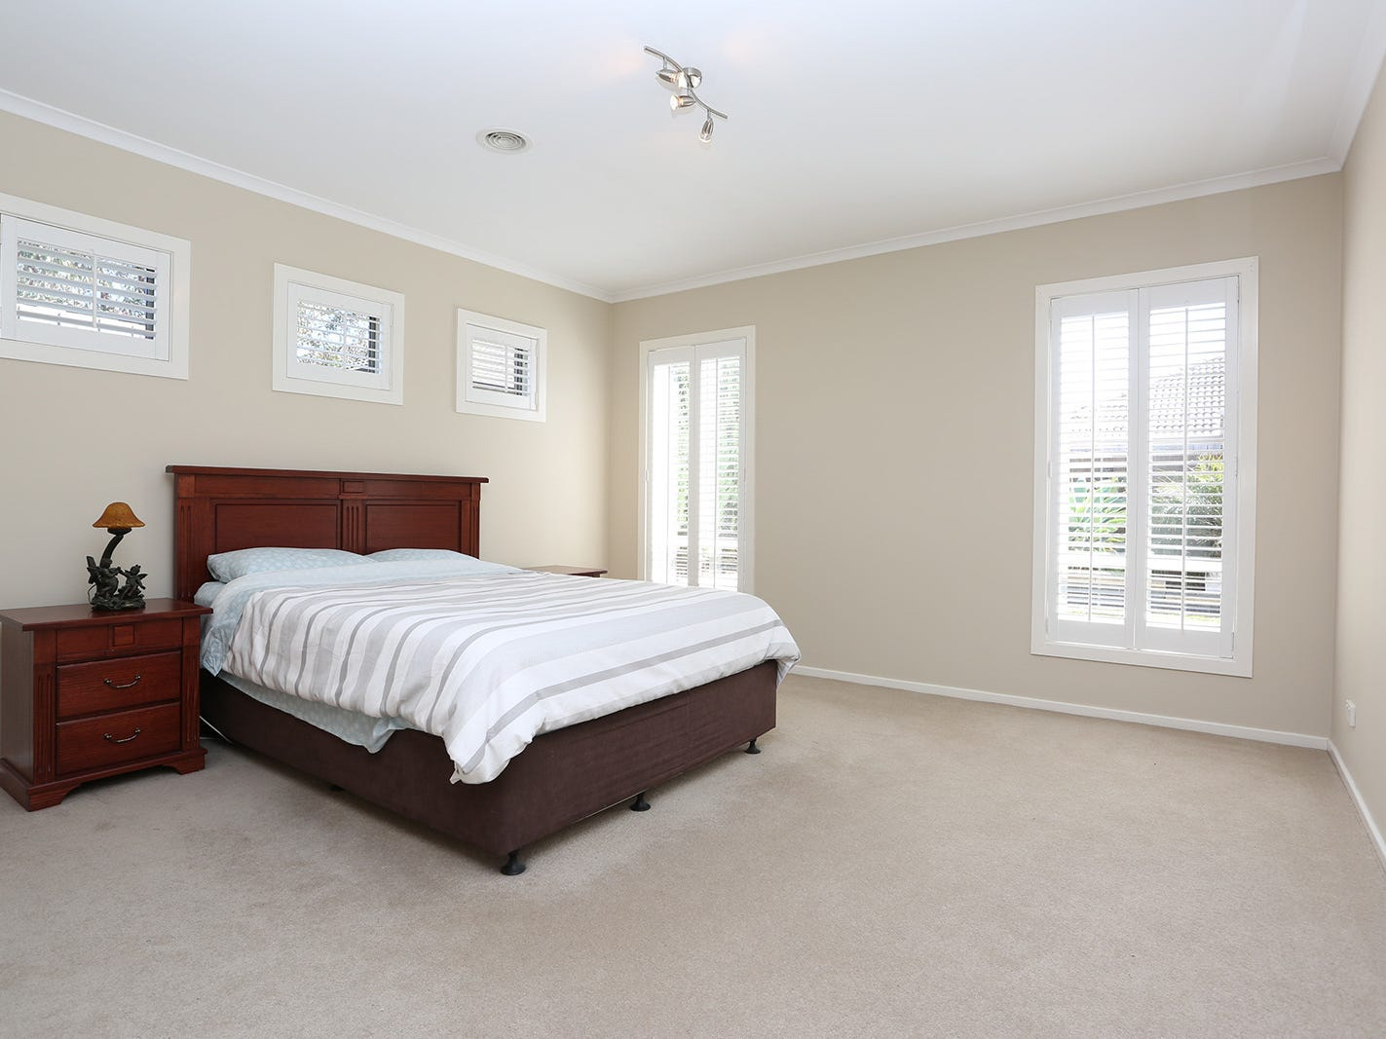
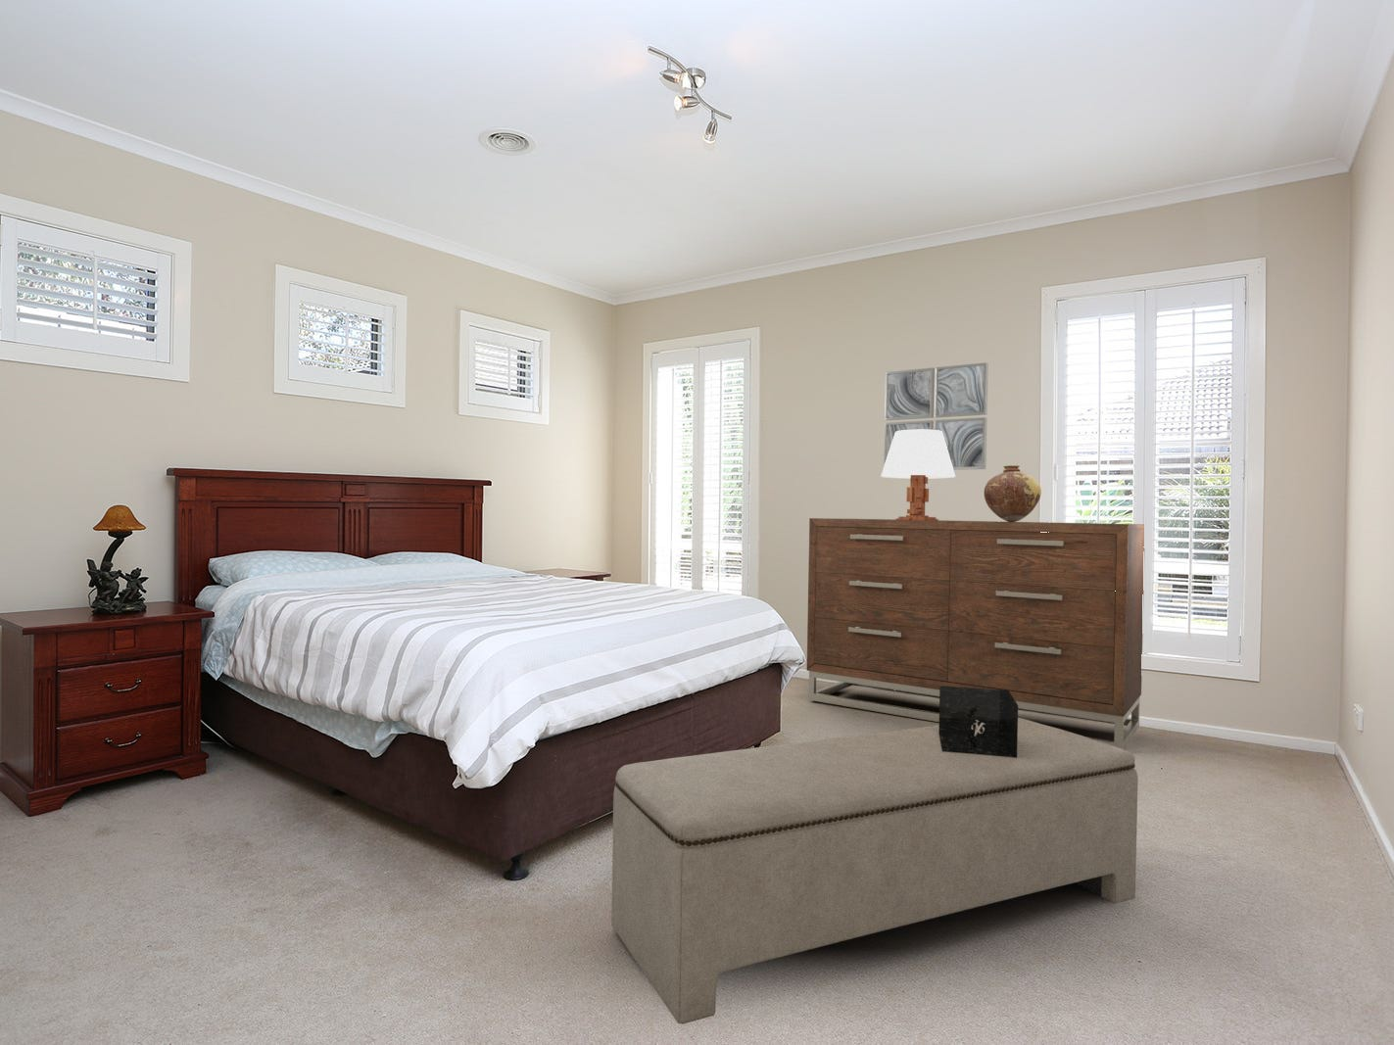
+ bench [610,717,1139,1025]
+ table lamp [879,430,956,521]
+ vase [983,464,1043,522]
+ dresser [807,517,1145,750]
+ decorative box [938,686,1019,759]
+ wall art [883,361,989,471]
